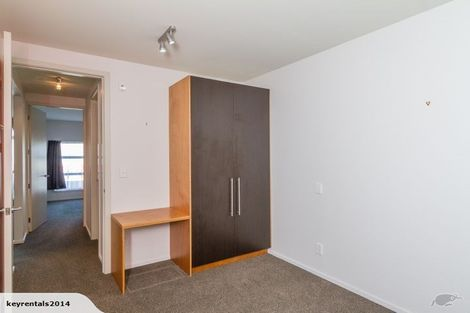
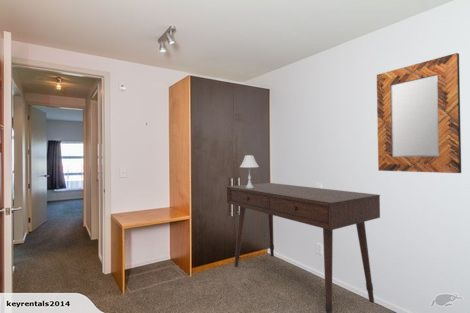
+ table lamp [239,154,260,188]
+ desk [226,182,381,313]
+ home mirror [376,52,462,174]
